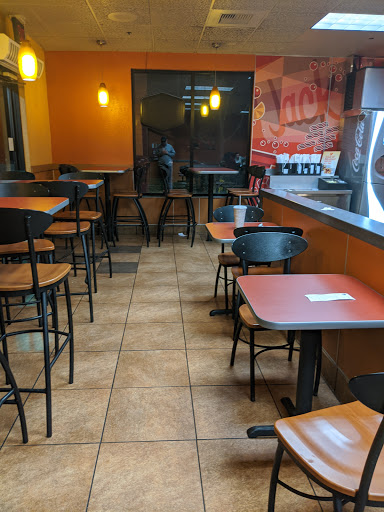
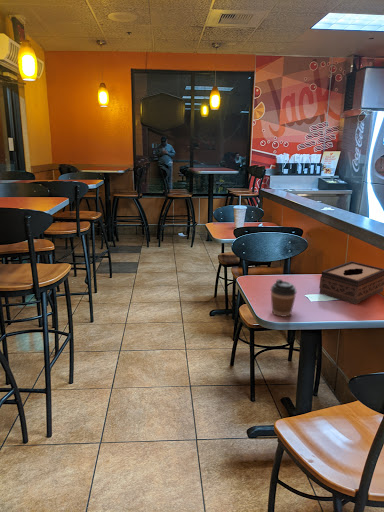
+ tissue box [318,260,384,305]
+ coffee cup [270,278,298,318]
